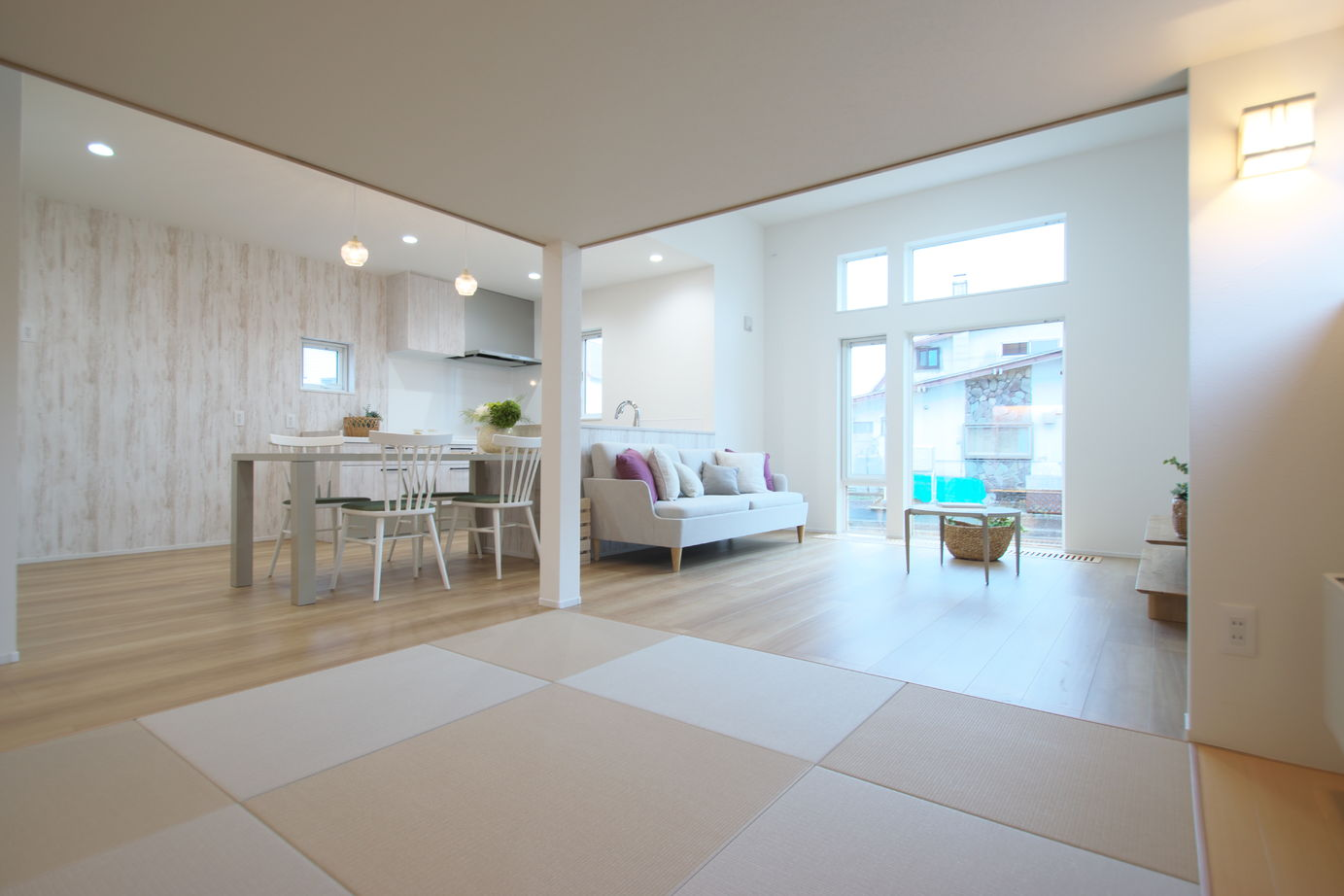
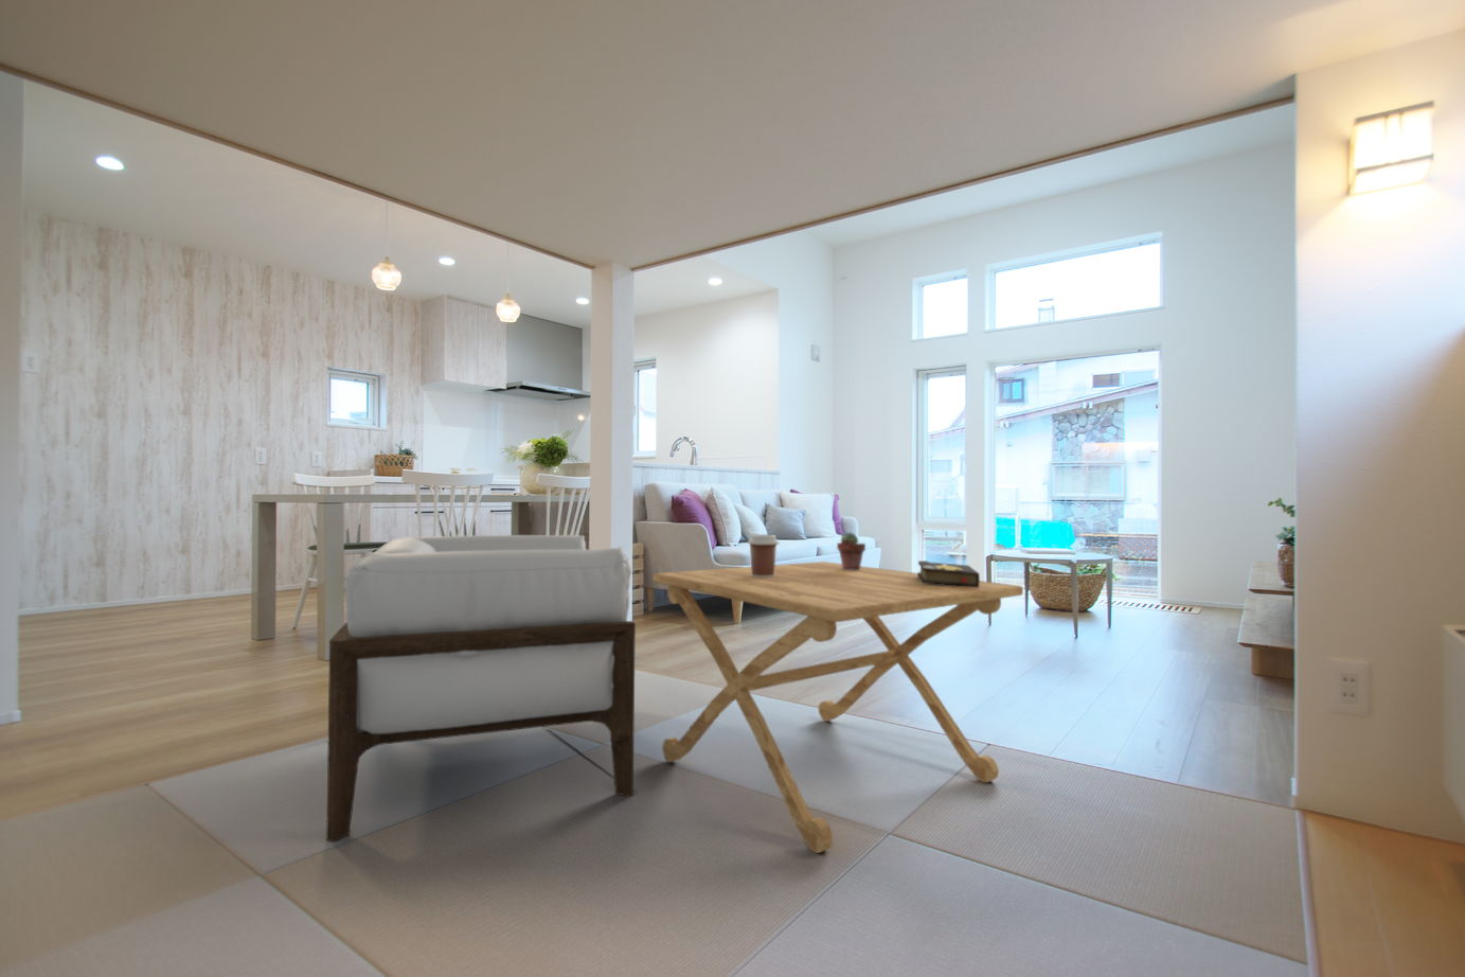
+ coffee cup [747,533,779,578]
+ hardback book [917,559,981,587]
+ side table [652,560,1025,854]
+ potted succulent [836,531,867,570]
+ armchair [325,534,637,844]
